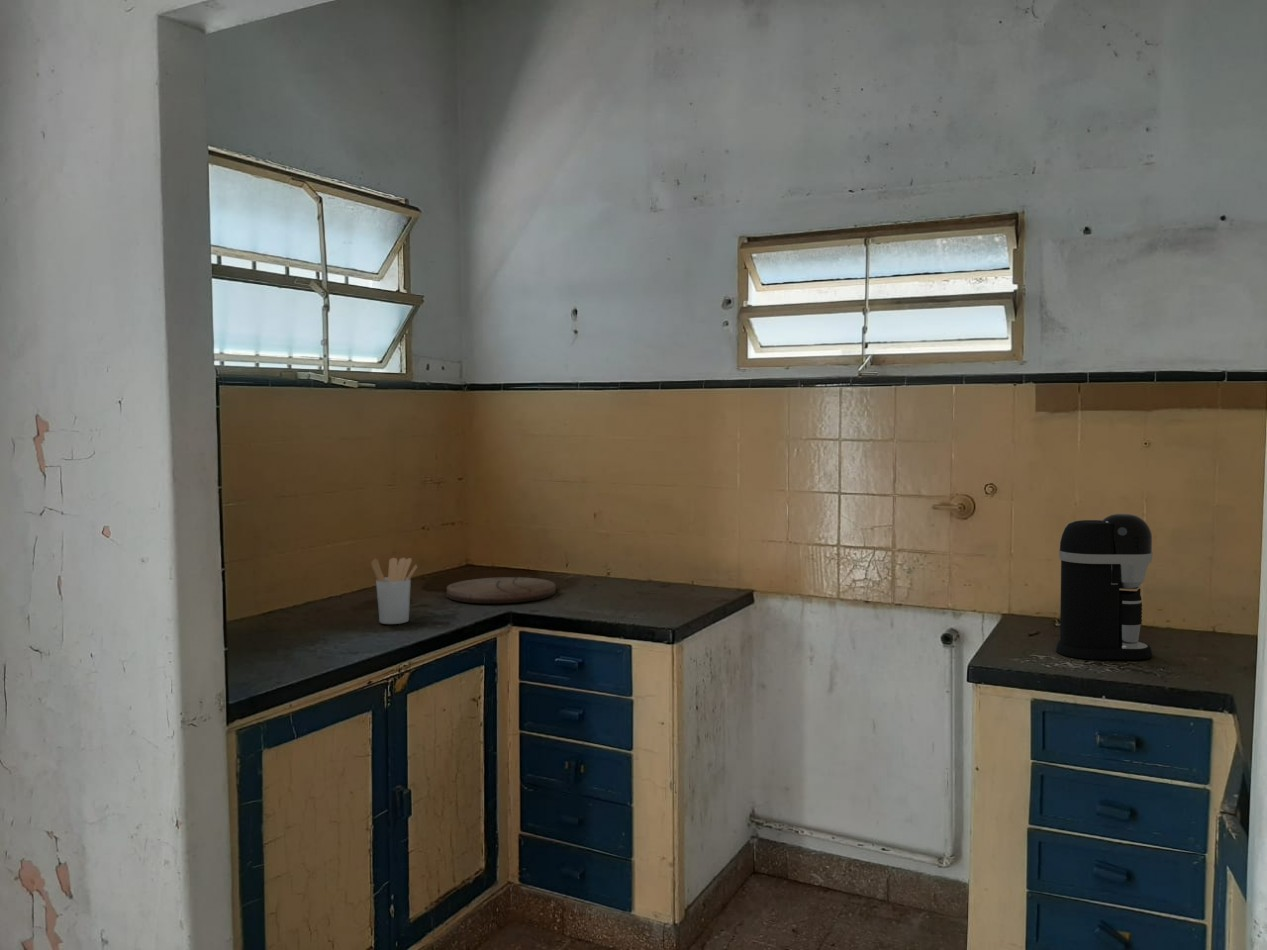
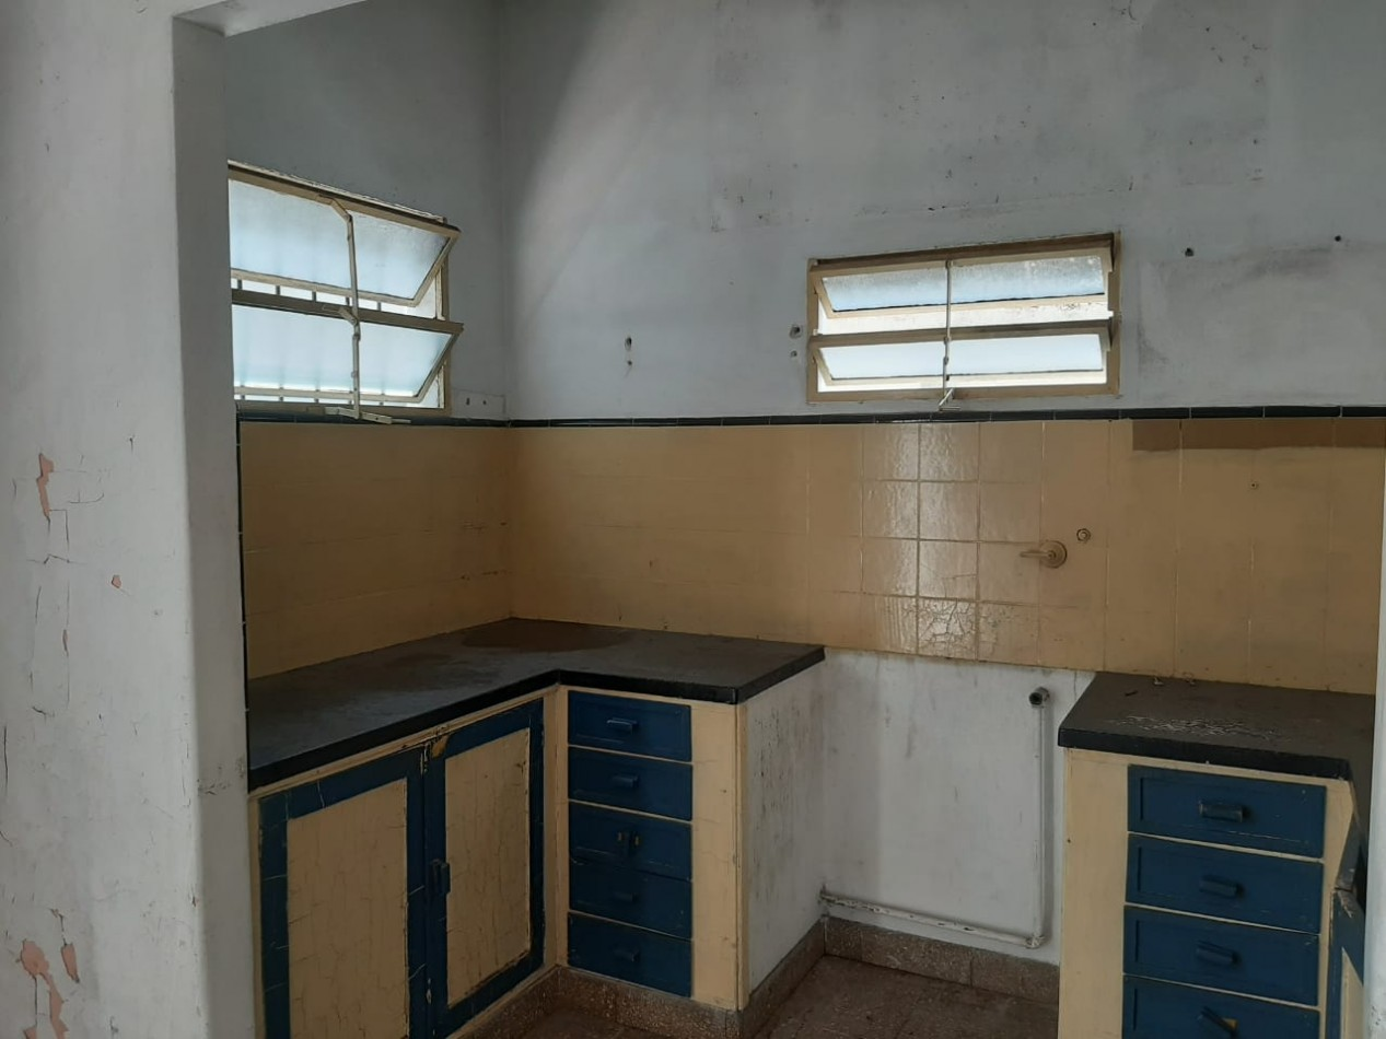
- coffee maker [1055,513,1154,661]
- utensil holder [370,557,418,625]
- cutting board [446,576,557,604]
